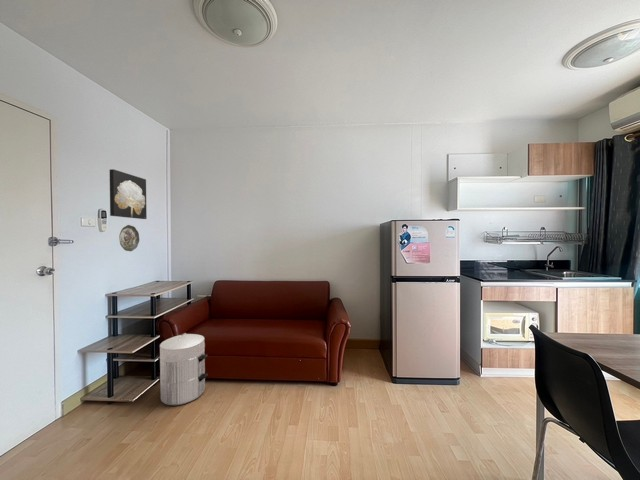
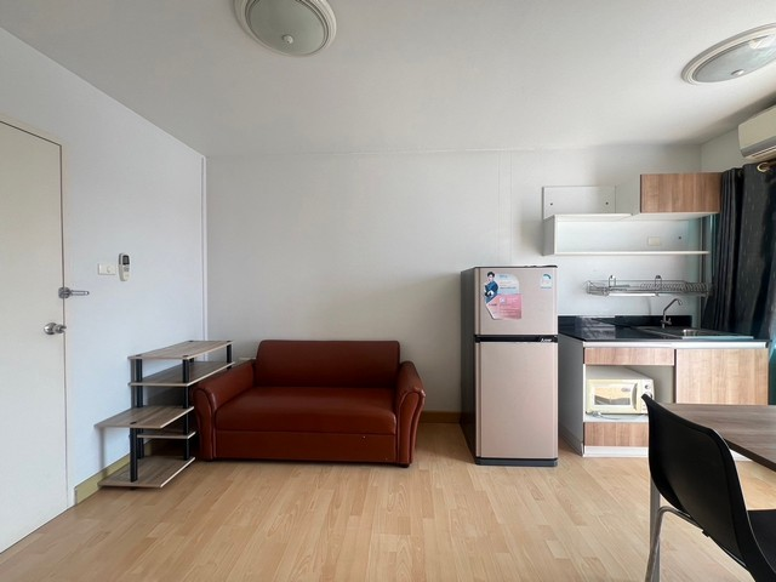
- wall art [109,168,148,220]
- waste bin [157,332,209,406]
- decorative plate [118,224,140,252]
